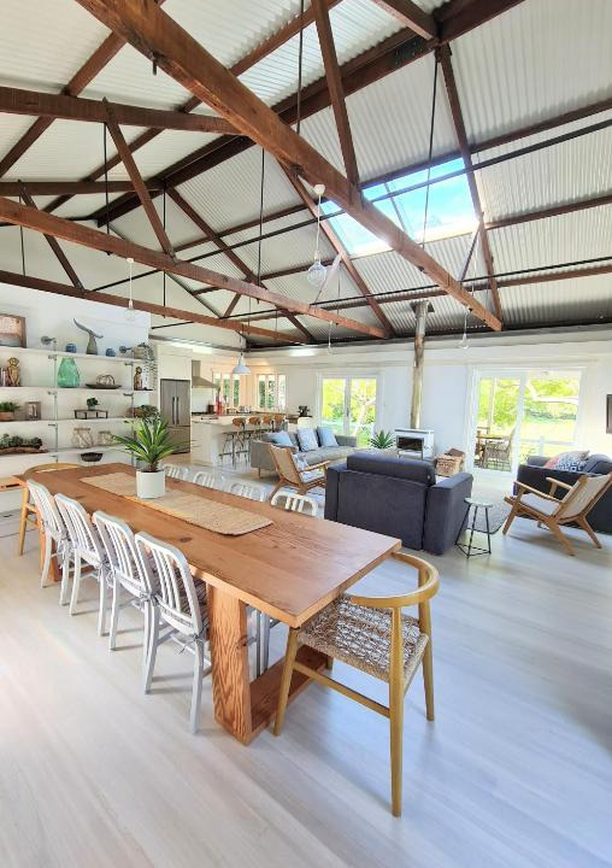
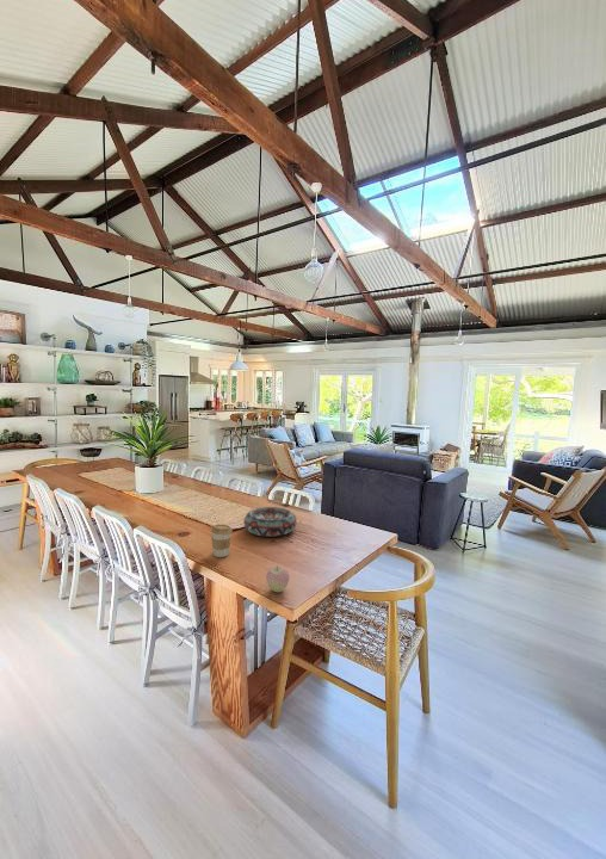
+ apple [265,564,291,593]
+ decorative bowl [242,506,298,538]
+ coffee cup [210,524,234,558]
